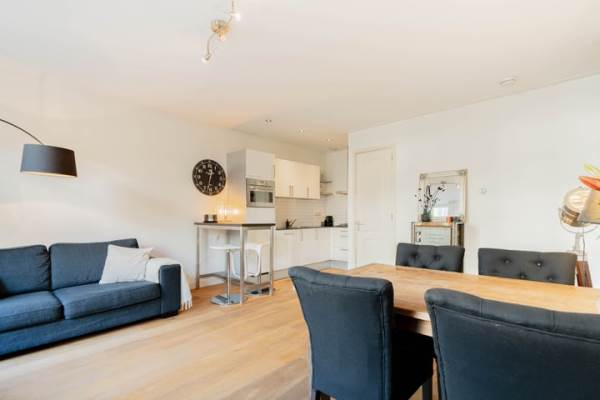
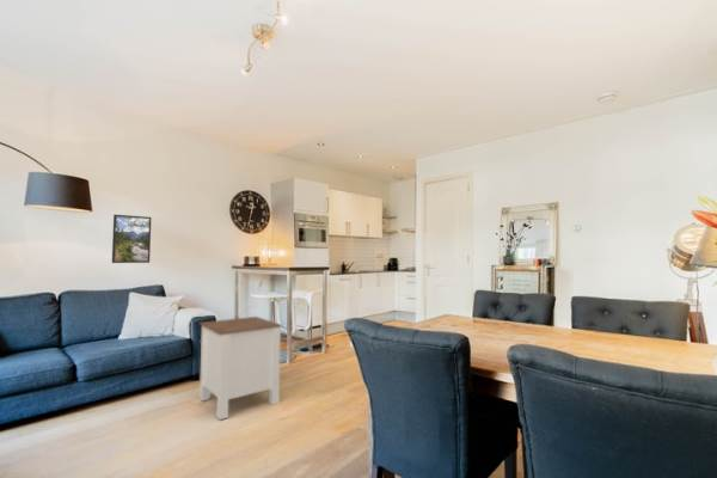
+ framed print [111,214,153,264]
+ side table [198,315,283,421]
